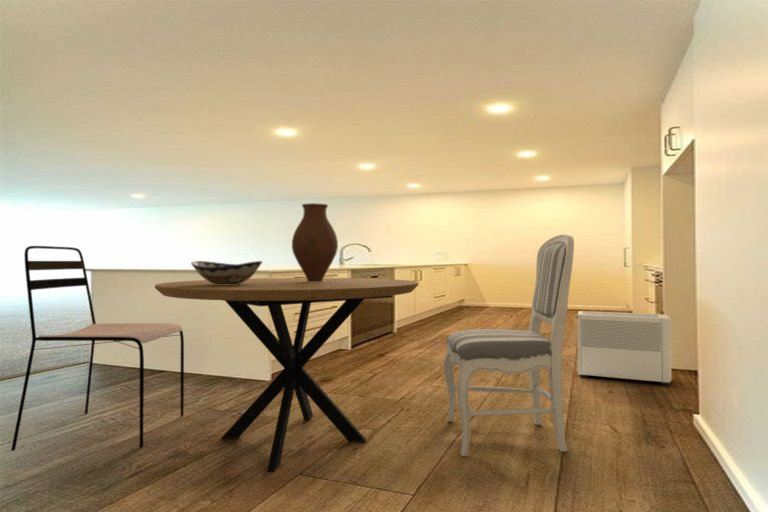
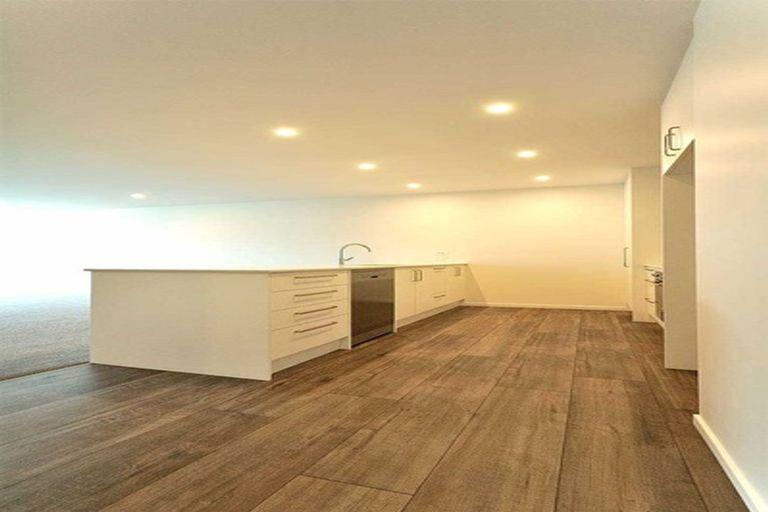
- dining chair [443,233,575,457]
- decorative bowl [190,260,263,285]
- vase [291,202,339,282]
- dining table [154,277,420,473]
- air purifier [576,310,672,386]
- dining chair [10,245,185,452]
